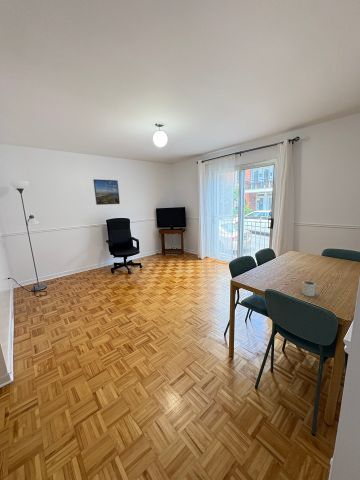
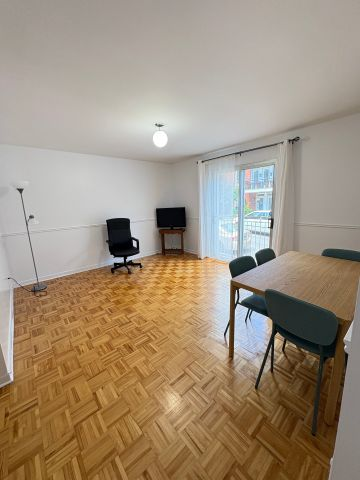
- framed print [93,178,121,206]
- cup [301,280,321,298]
